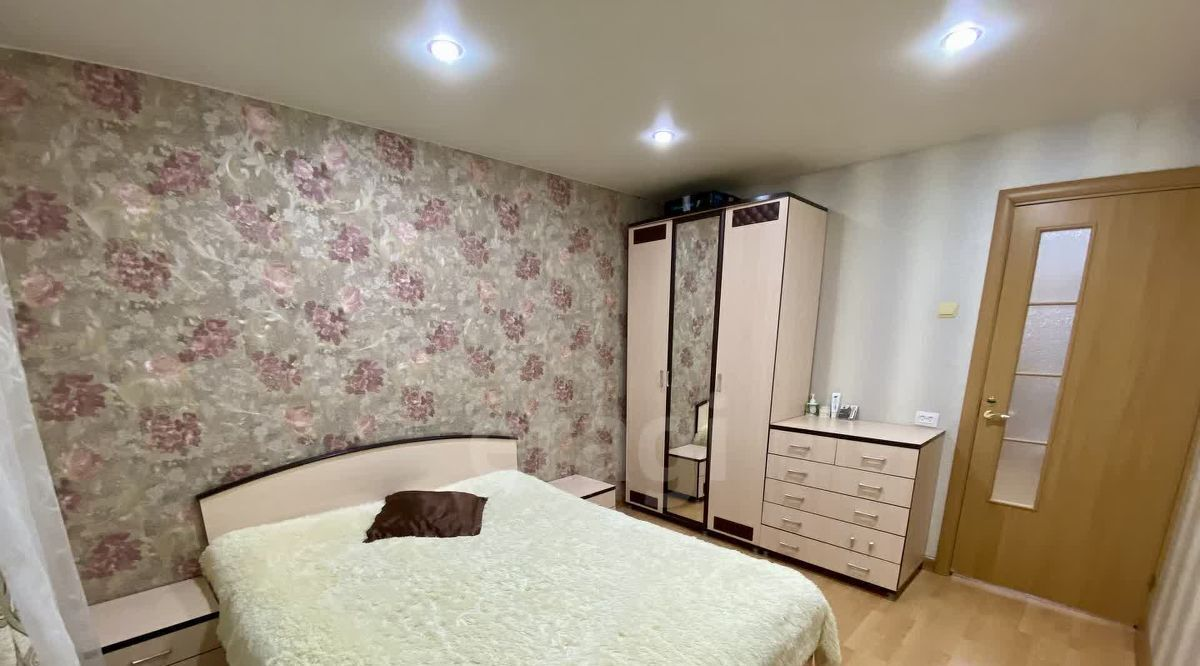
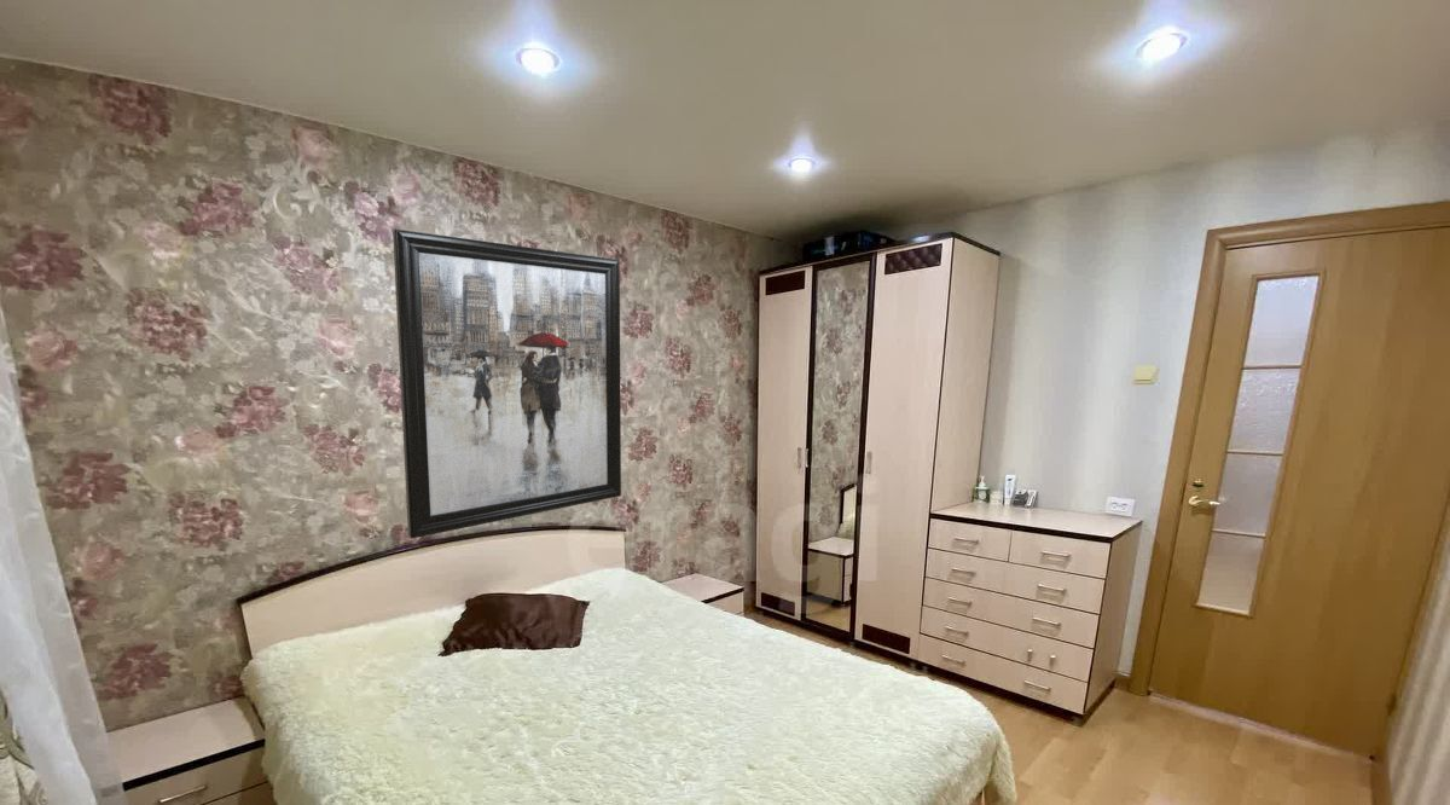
+ wall art [392,228,622,539]
